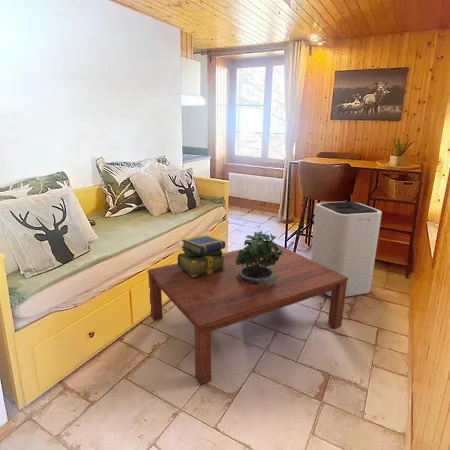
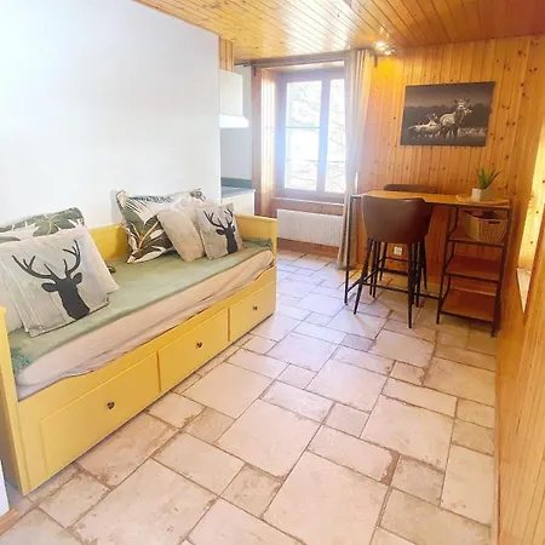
- coffee table [147,242,348,385]
- potted plant [235,225,283,286]
- trash can [310,200,383,298]
- stack of books [177,234,226,277]
